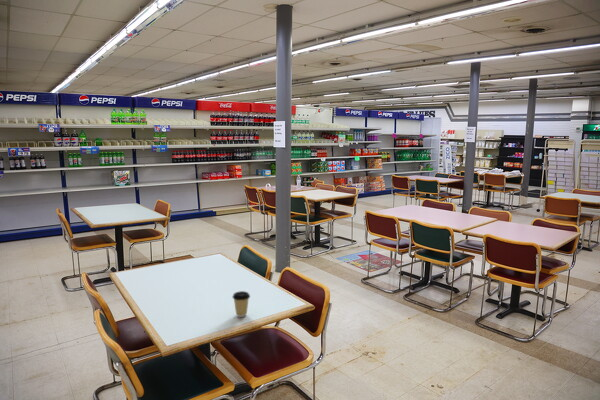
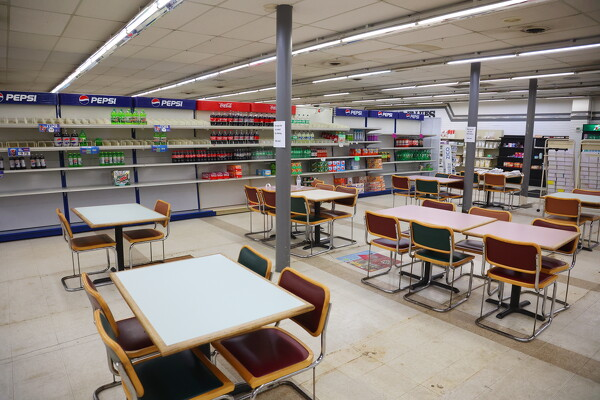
- coffee cup [232,290,251,318]
